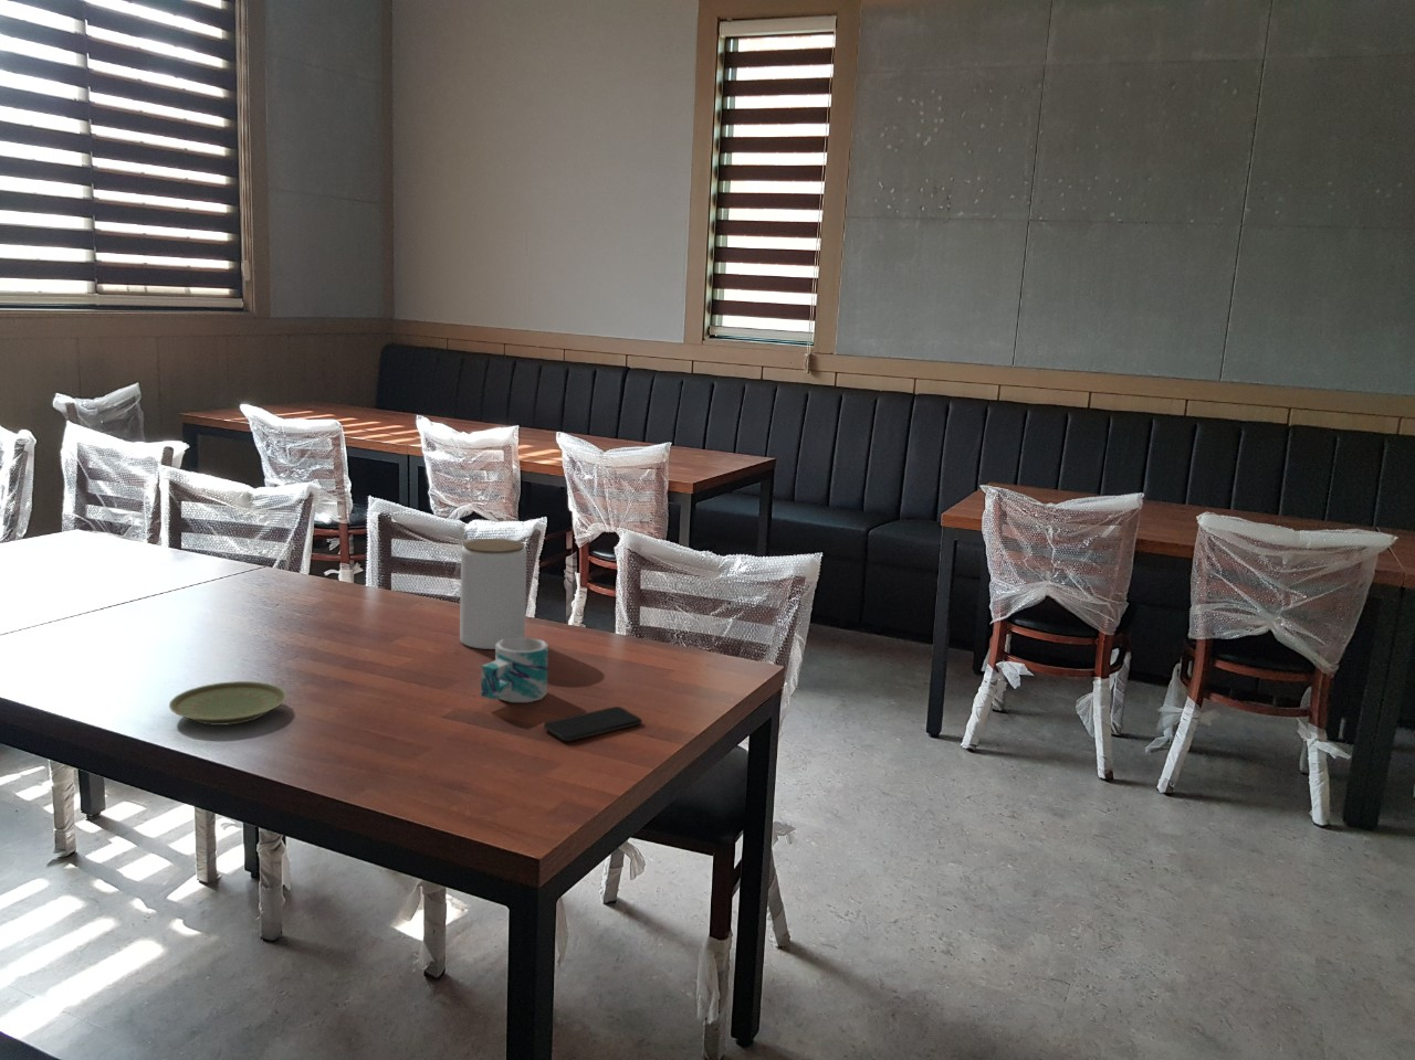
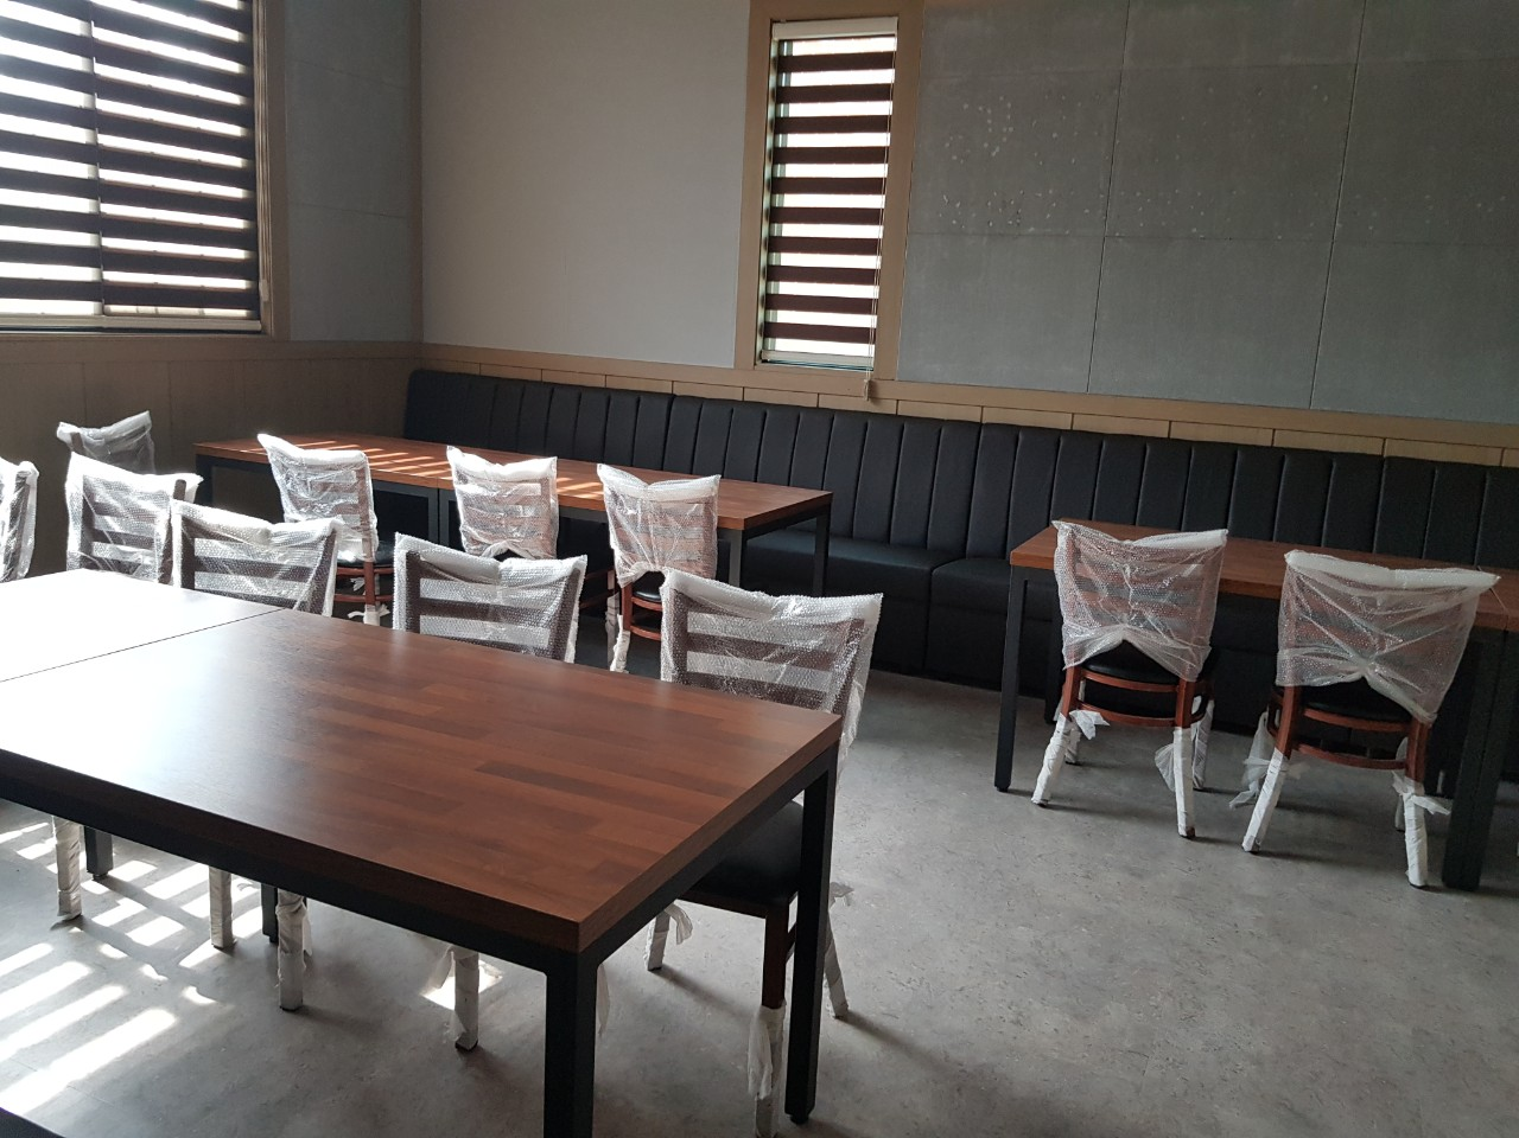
- smartphone [543,706,642,742]
- jar [459,538,528,650]
- mug [480,636,549,704]
- plate [168,680,287,727]
